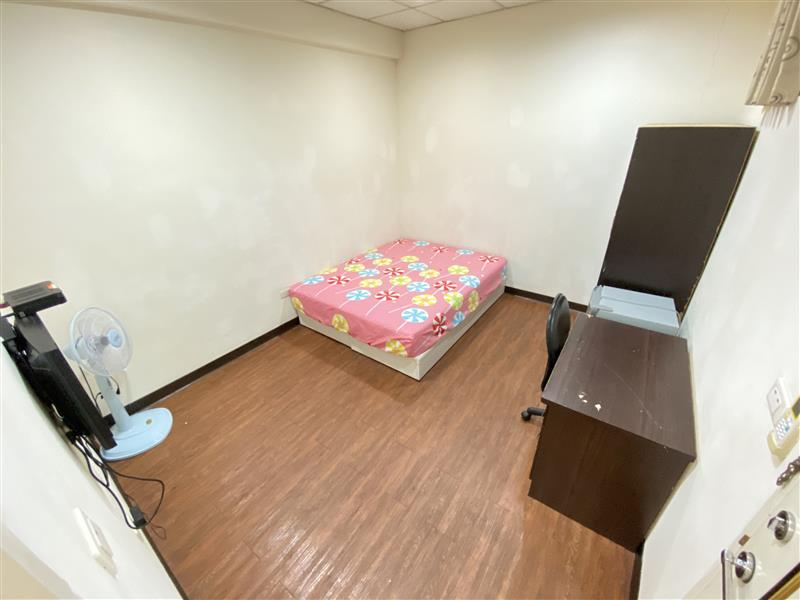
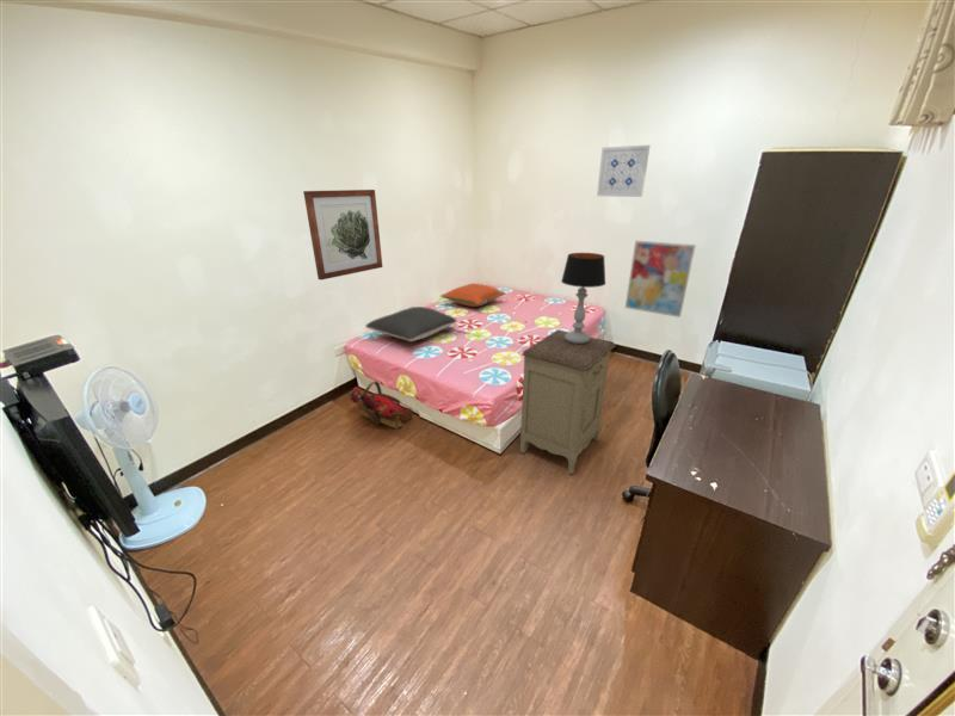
+ pillow [439,282,506,308]
+ pillow [364,305,457,342]
+ wall art [302,189,383,282]
+ nightstand [519,328,617,475]
+ wall art [624,240,697,319]
+ wall art [596,144,651,198]
+ table lamp [560,252,606,344]
+ backpack [349,381,414,430]
